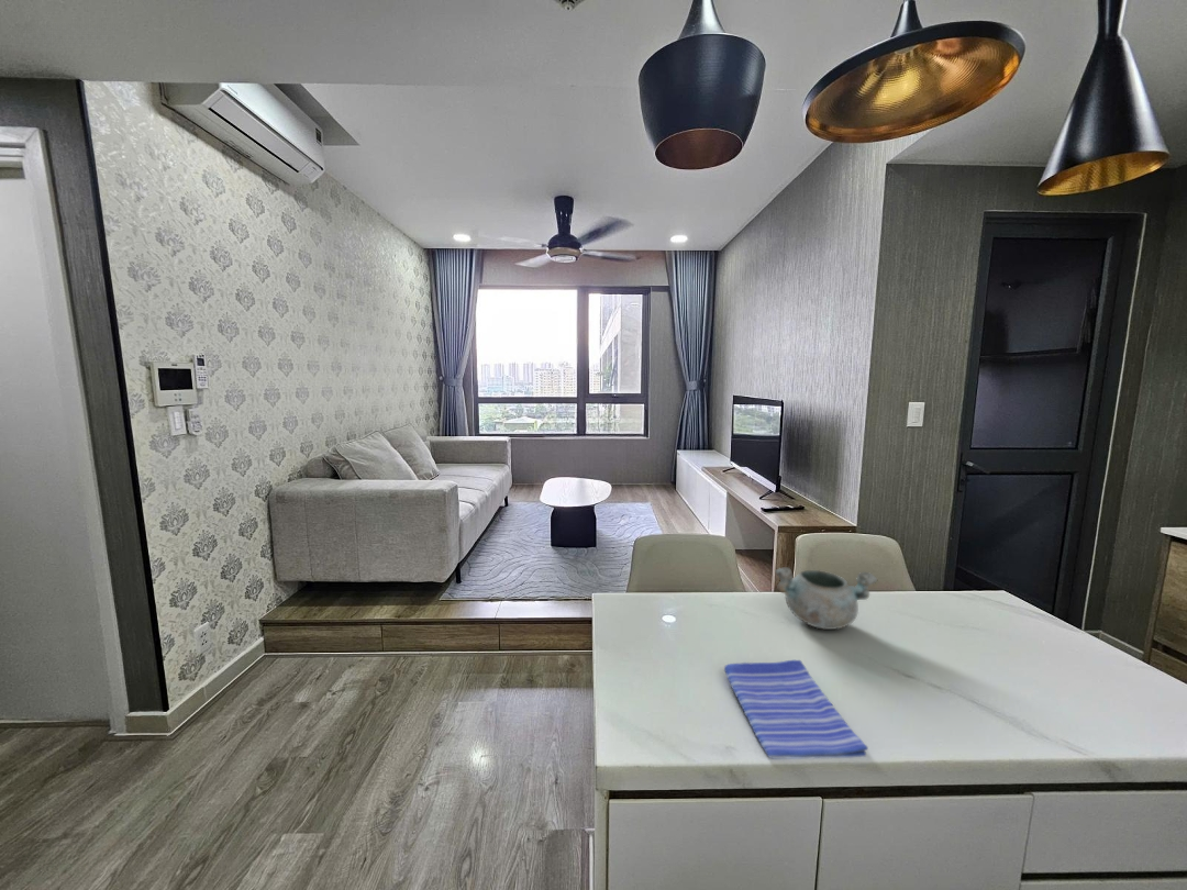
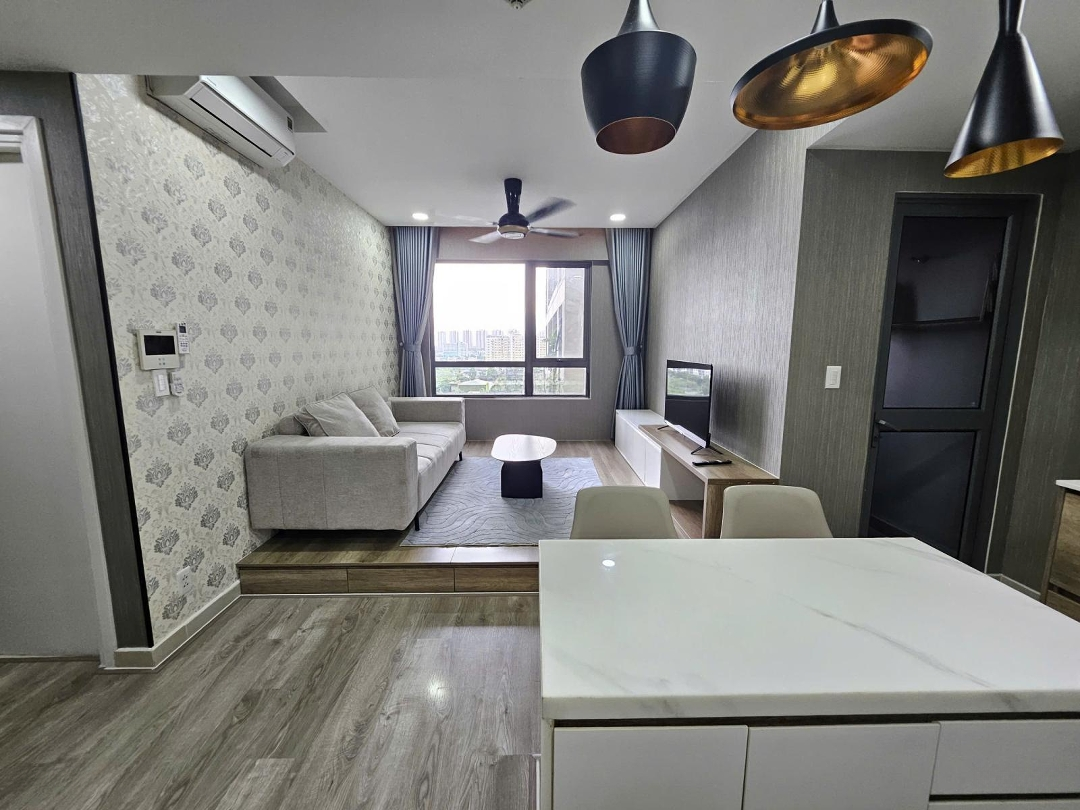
- decorative bowl [774,566,878,631]
- dish towel [723,659,869,760]
